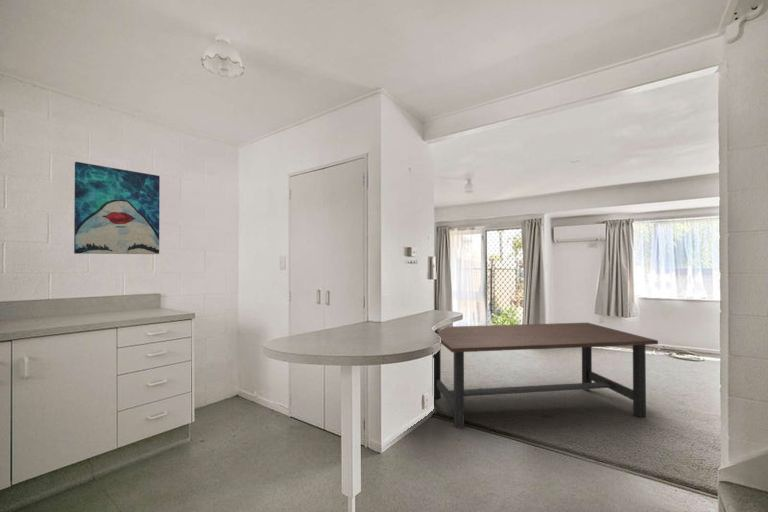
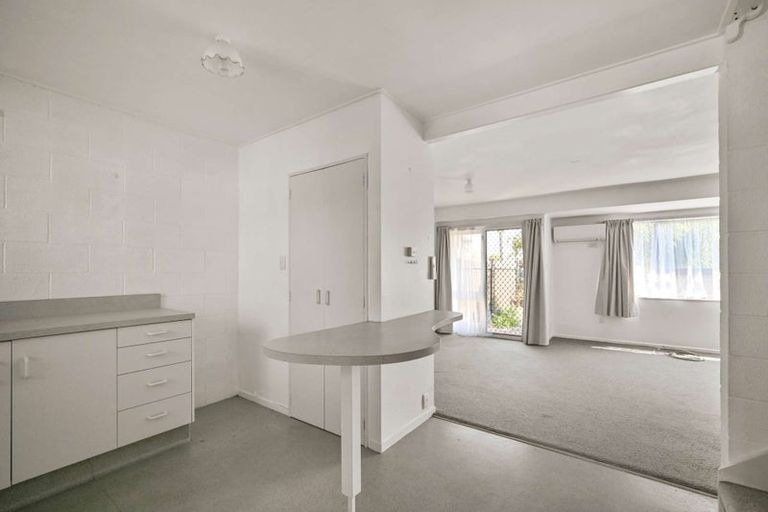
- wall art [73,161,161,255]
- dining table [432,322,659,429]
